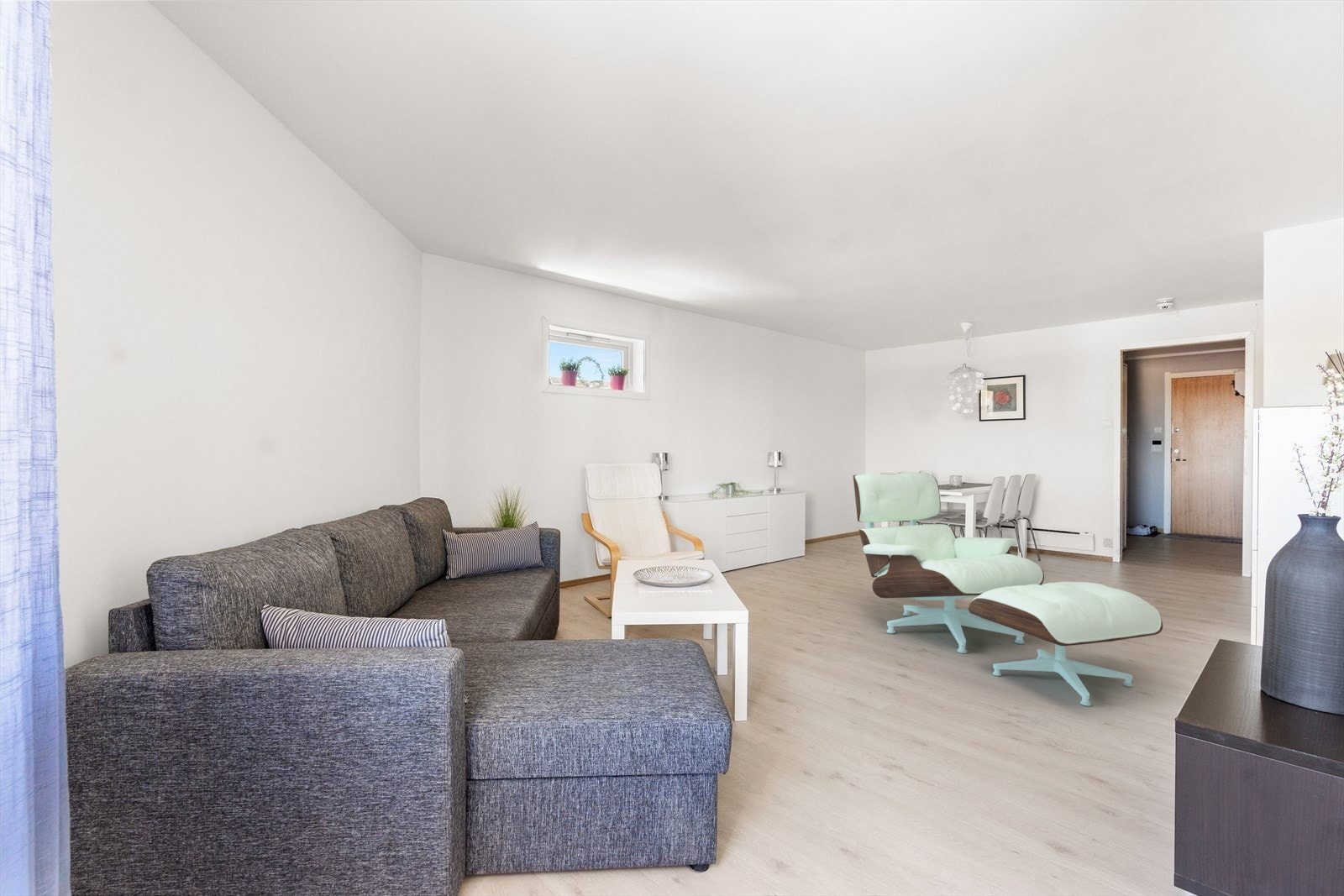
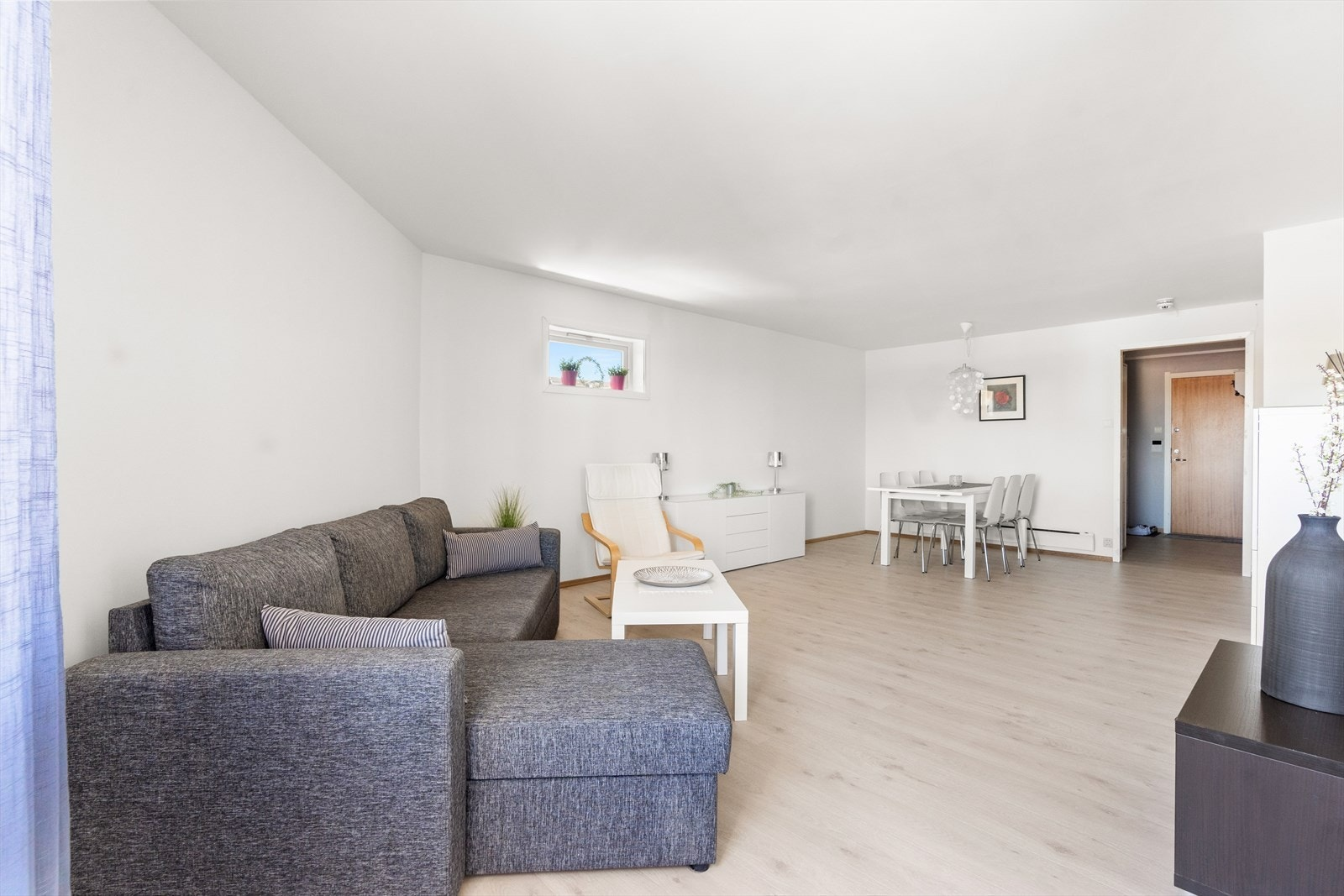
- lounge chair [853,472,1163,707]
